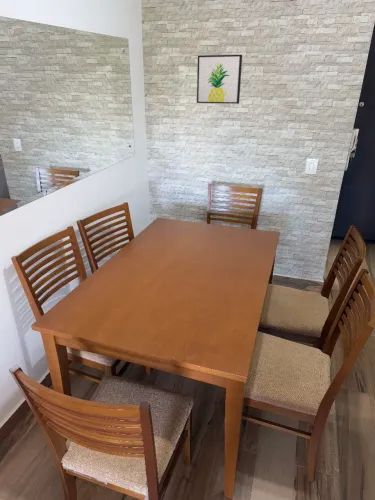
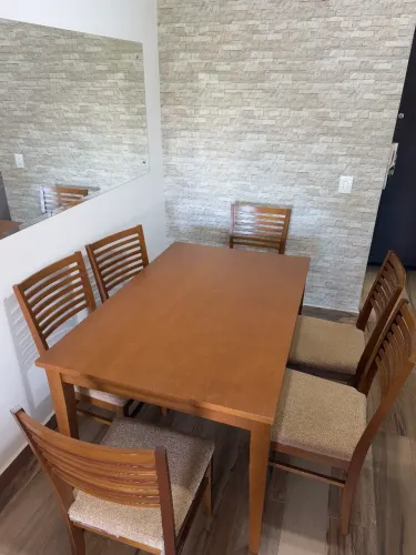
- wall art [196,54,243,105]
